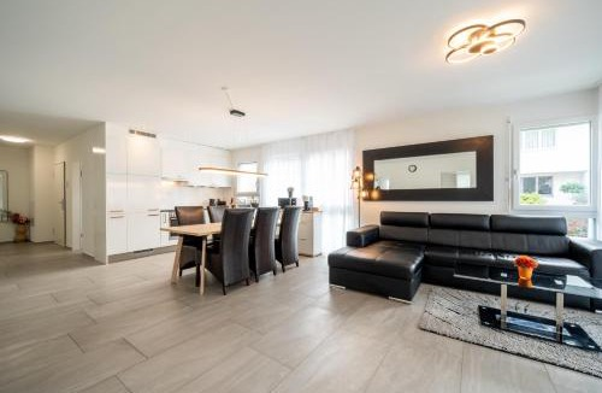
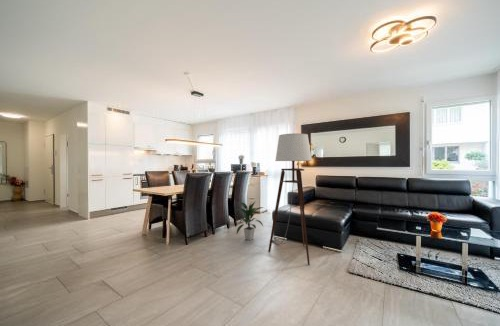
+ indoor plant [235,200,265,241]
+ floor lamp [267,132,313,266]
